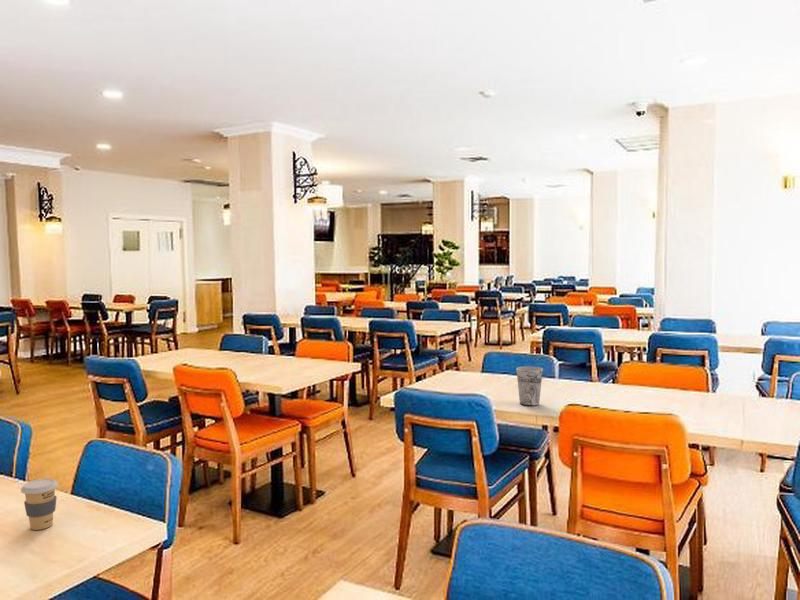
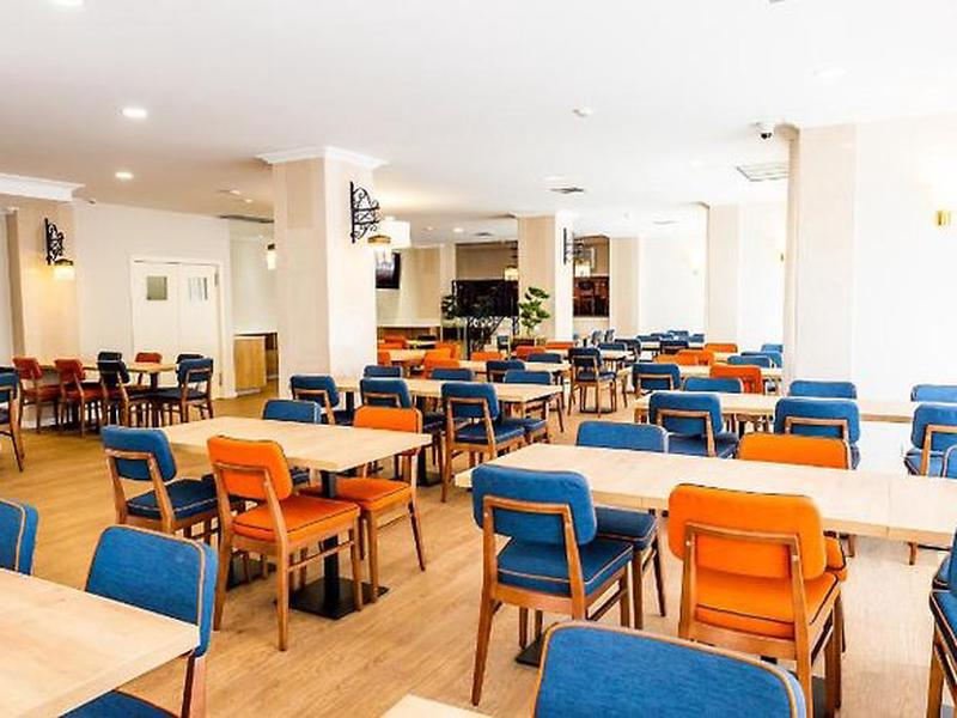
- cup [515,366,544,407]
- coffee cup [20,478,59,531]
